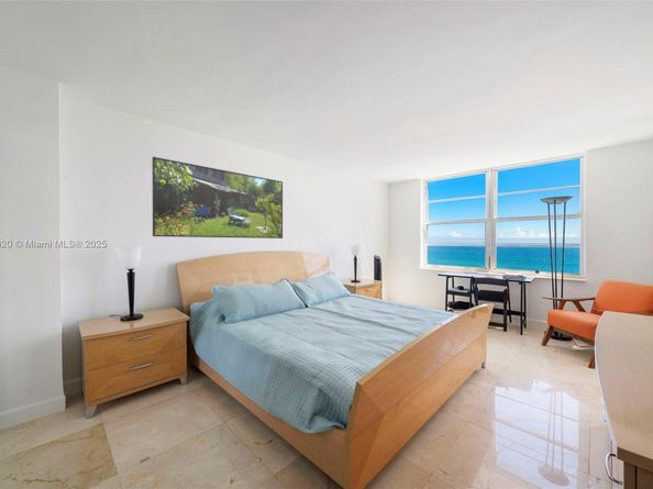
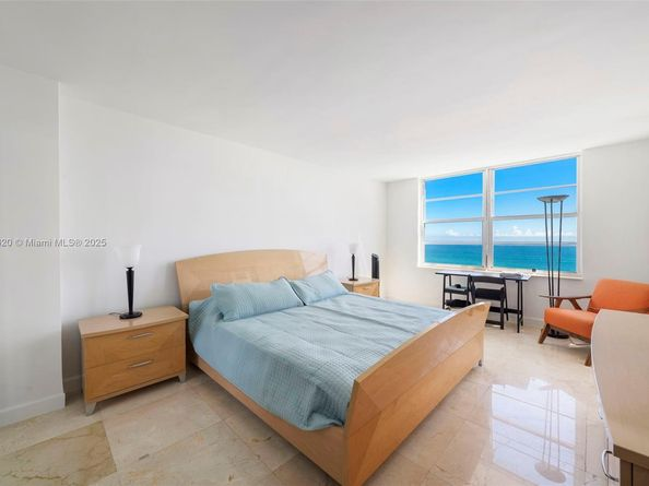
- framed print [152,156,284,240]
